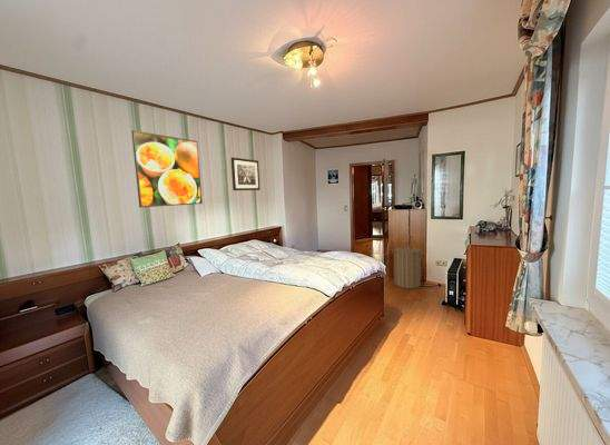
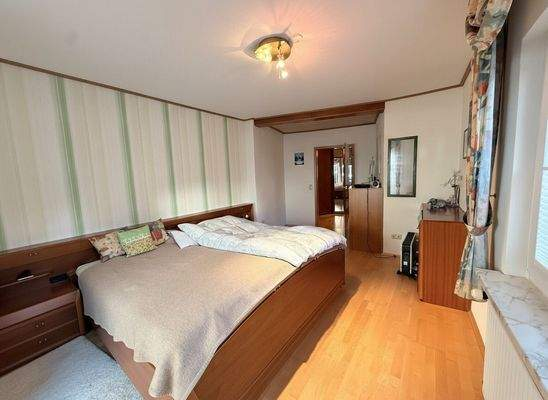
- wall art [230,157,262,191]
- laundry hamper [391,243,425,289]
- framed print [130,129,204,208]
